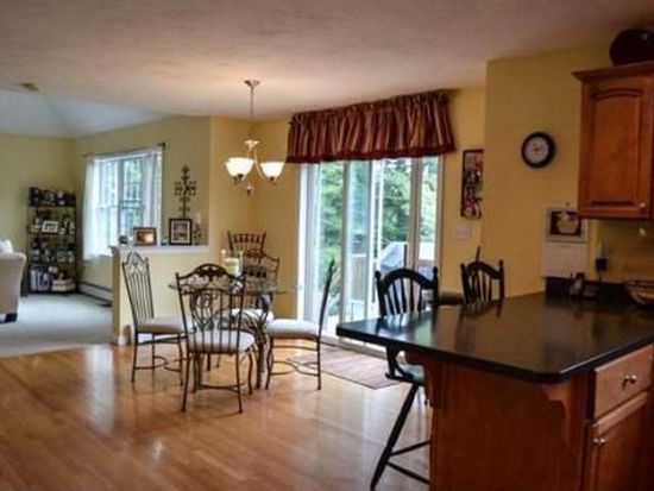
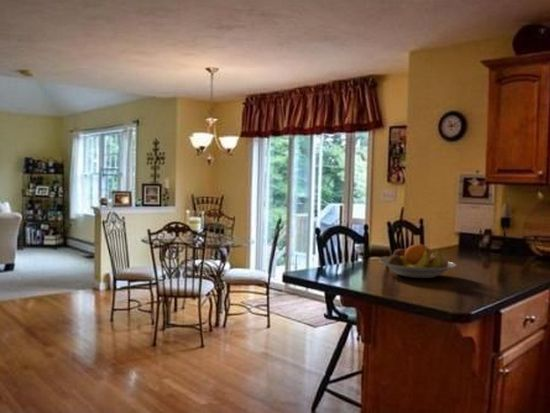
+ fruit bowl [378,243,457,279]
